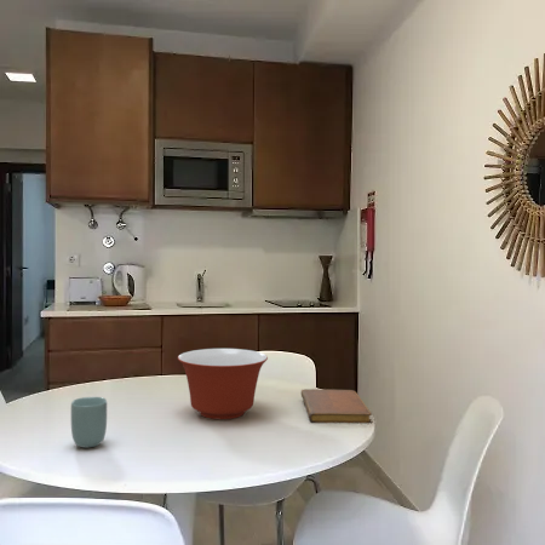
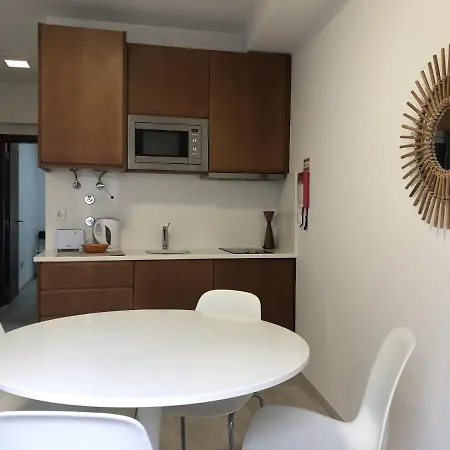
- notebook [300,388,373,424]
- mixing bowl [177,348,269,420]
- cup [70,396,108,449]
